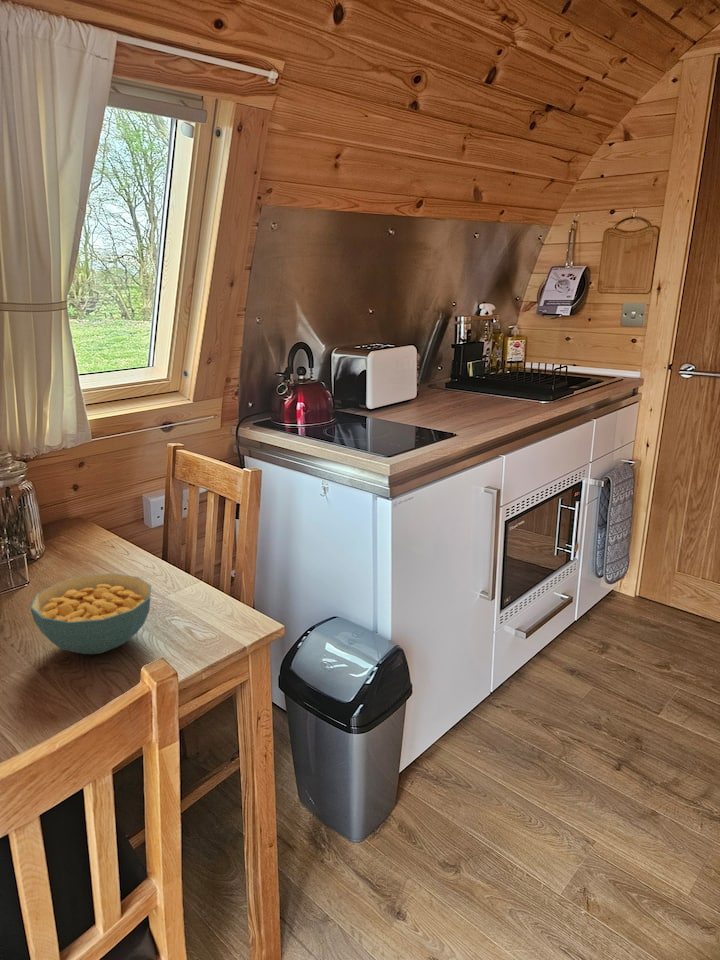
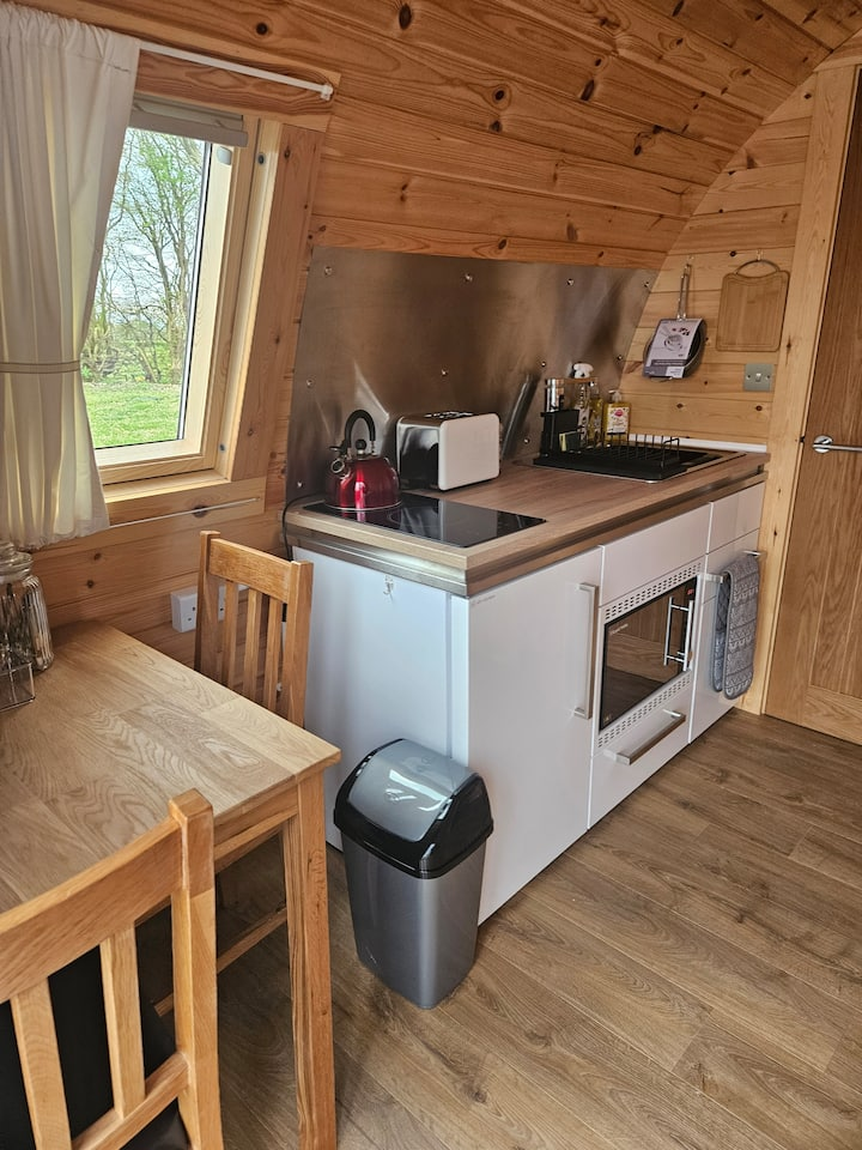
- cereal bowl [29,572,152,655]
